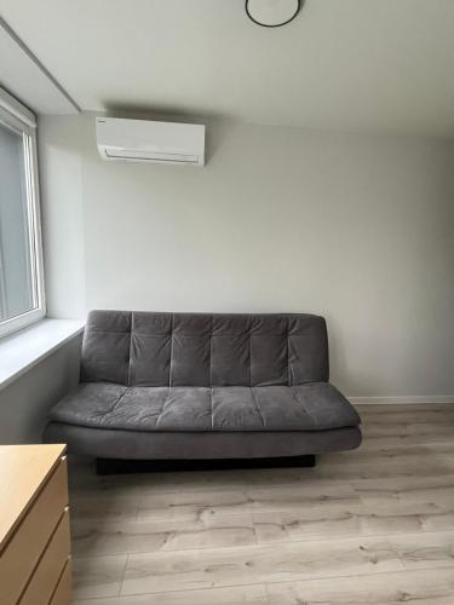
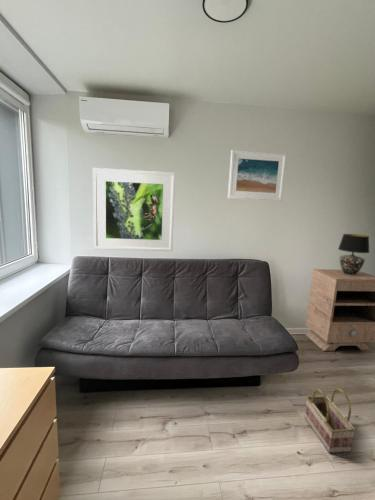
+ table lamp [337,233,370,275]
+ nightstand [304,268,375,352]
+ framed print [227,149,288,202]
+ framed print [92,167,176,252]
+ basket [303,387,357,454]
